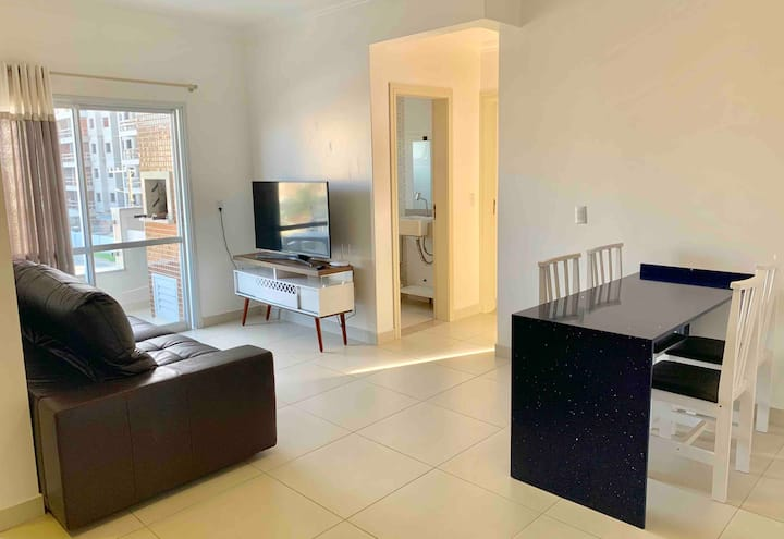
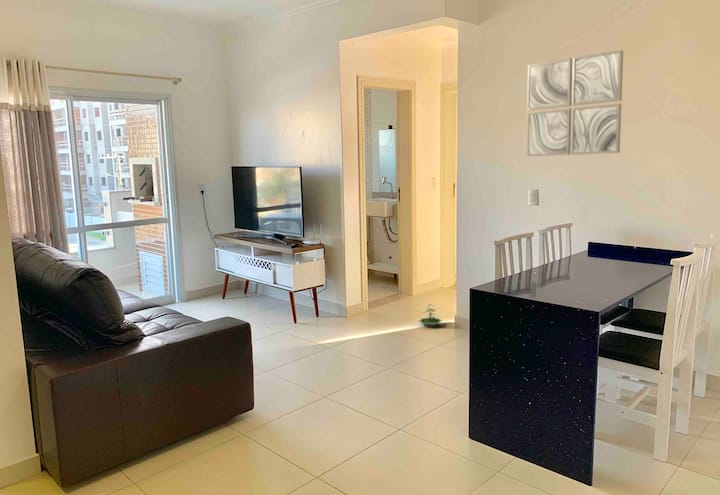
+ wall art [526,49,624,157]
+ terrarium [418,303,443,328]
